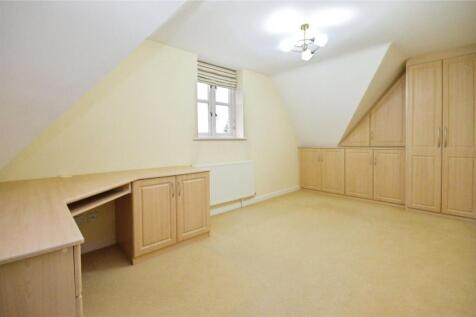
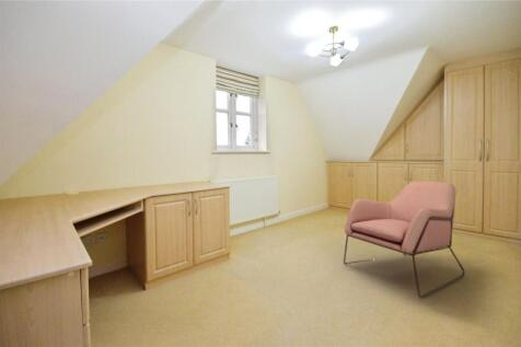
+ armchair [343,180,465,299]
